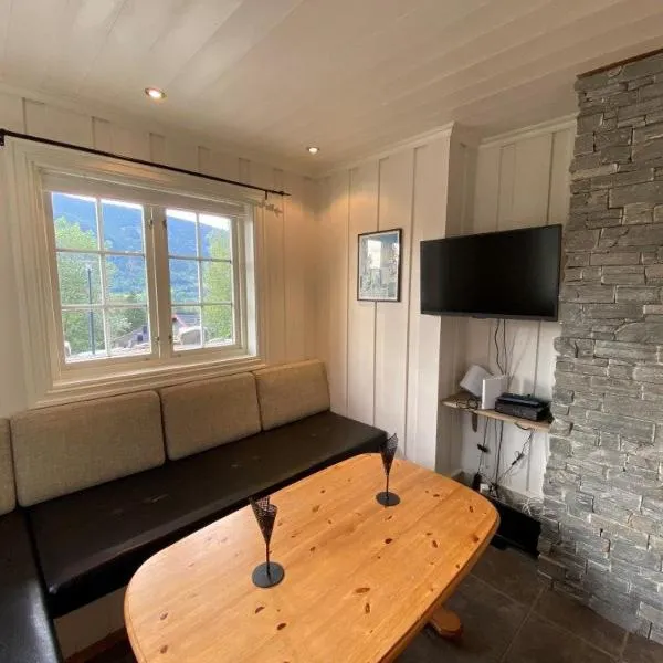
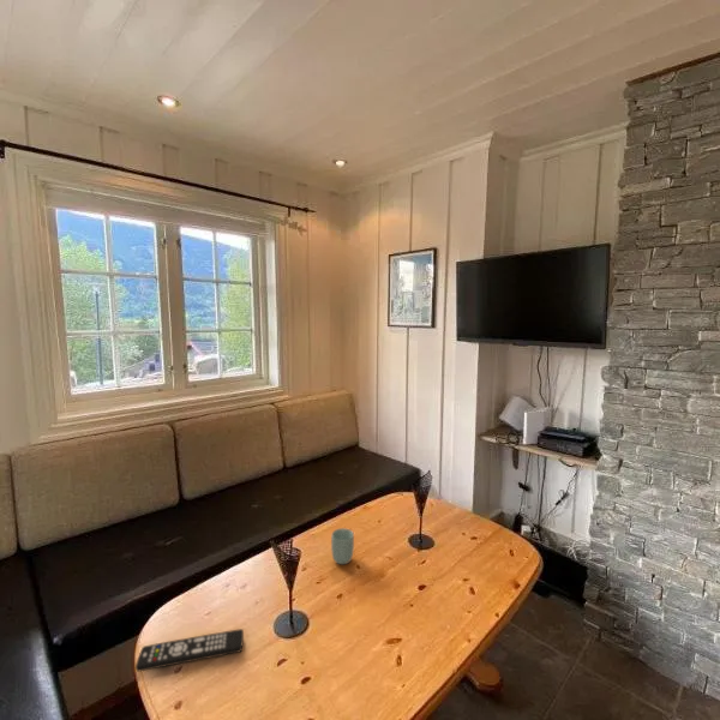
+ cup [330,527,355,565]
+ remote control [134,628,245,673]
